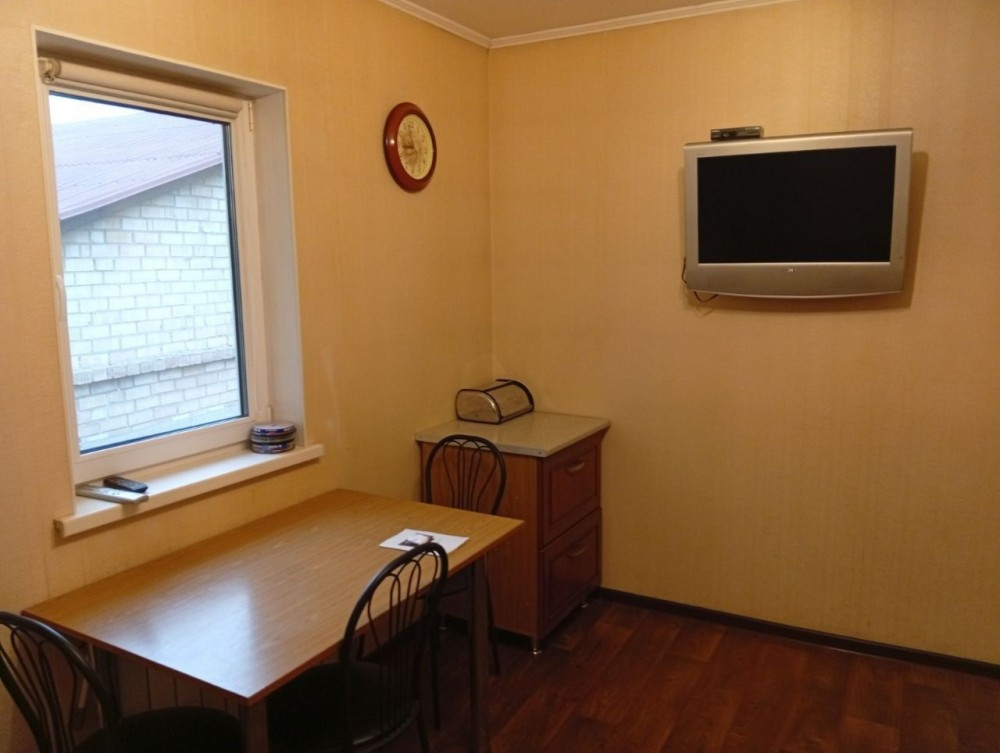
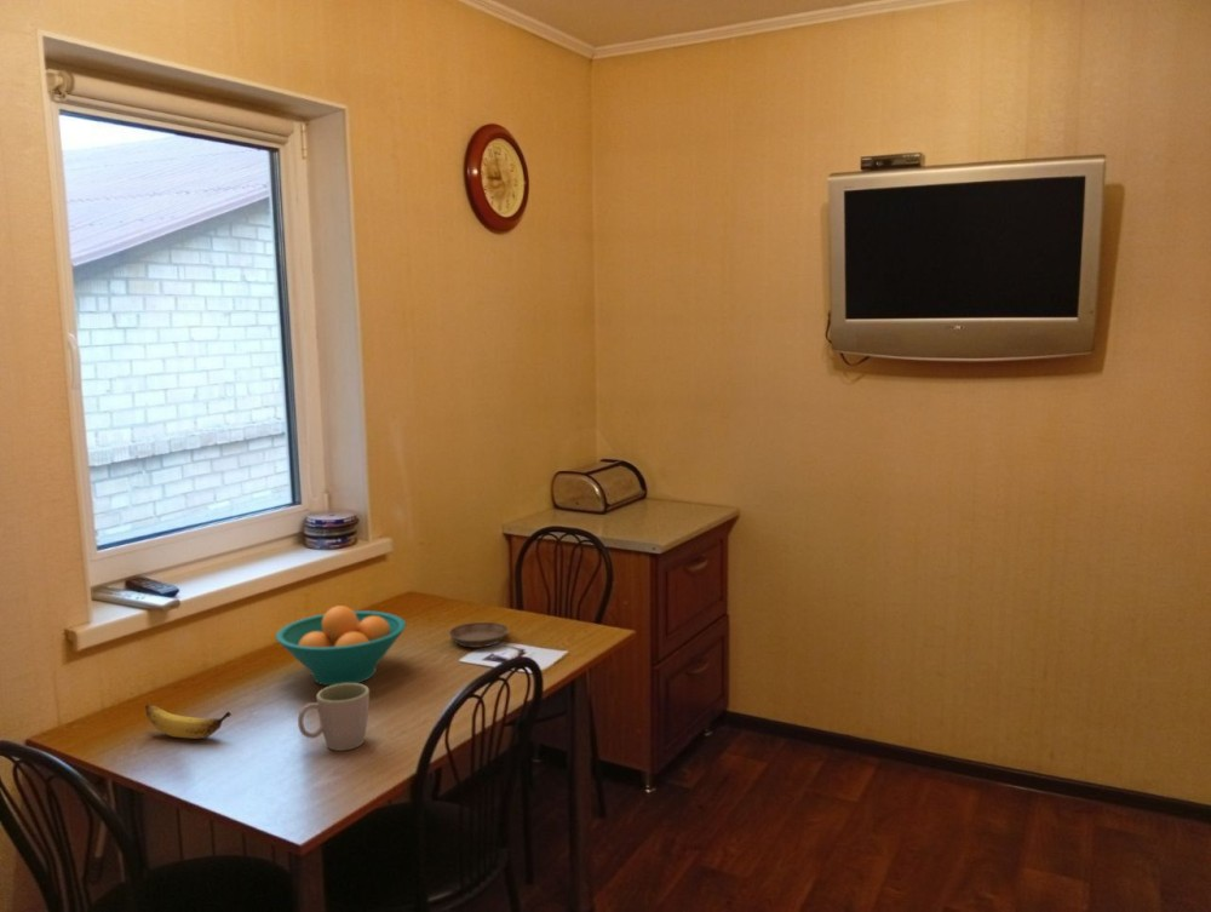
+ saucer [447,621,510,649]
+ fruit bowl [275,604,407,687]
+ banana [144,704,233,740]
+ mug [297,683,371,752]
